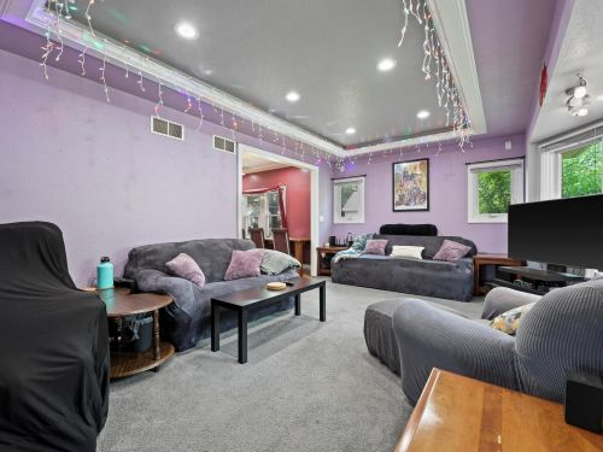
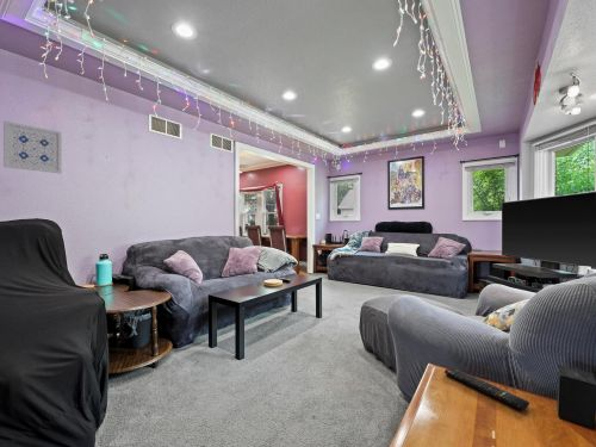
+ wall art [2,119,62,174]
+ remote control [443,366,530,411]
